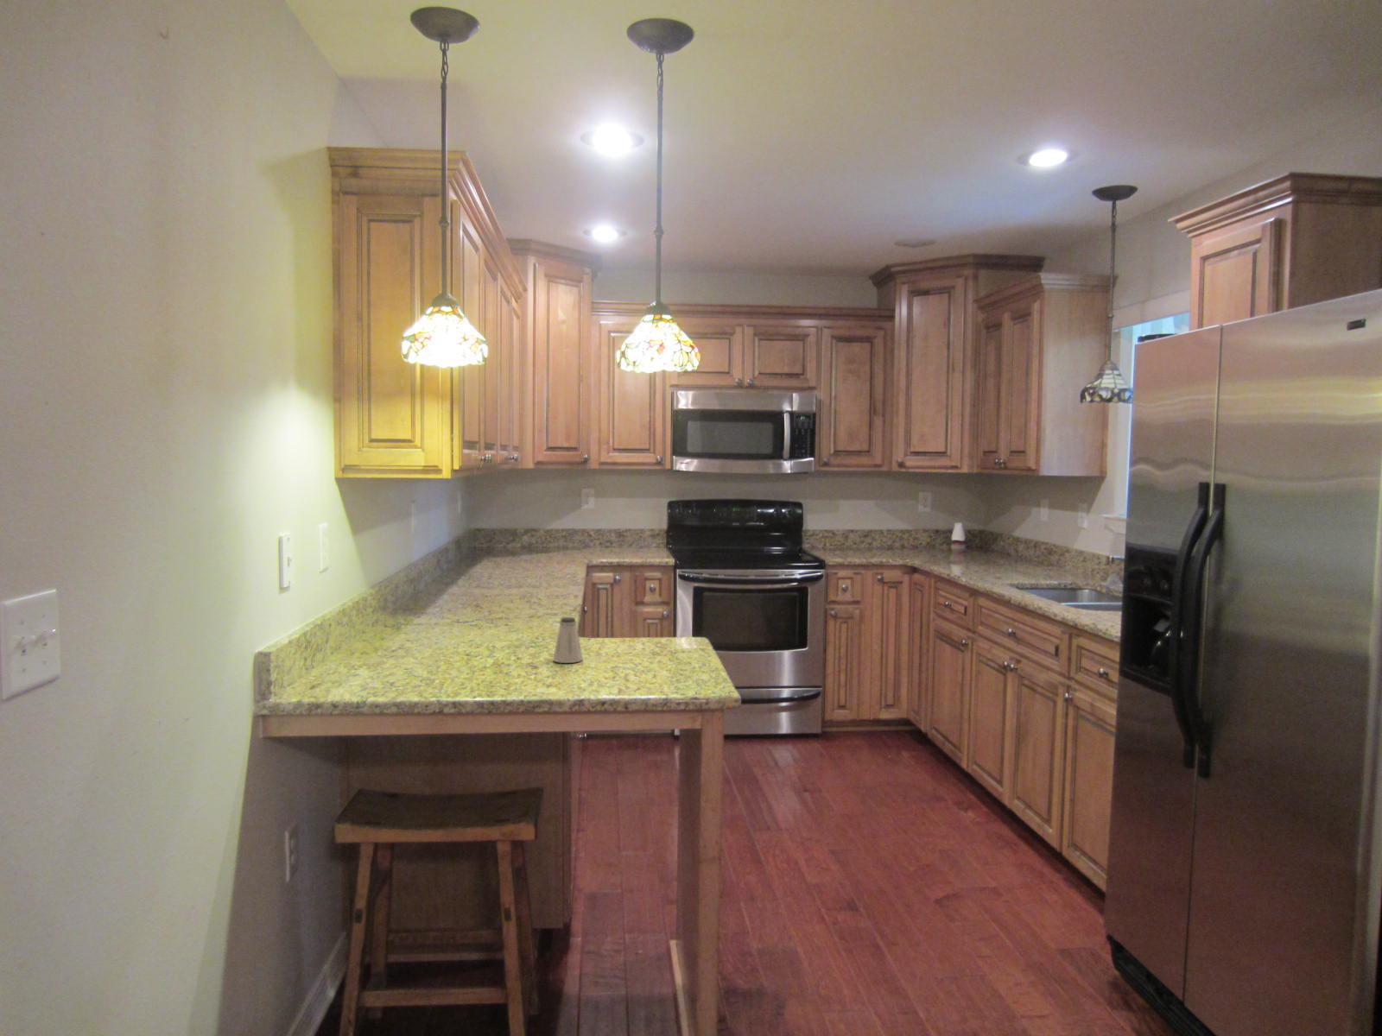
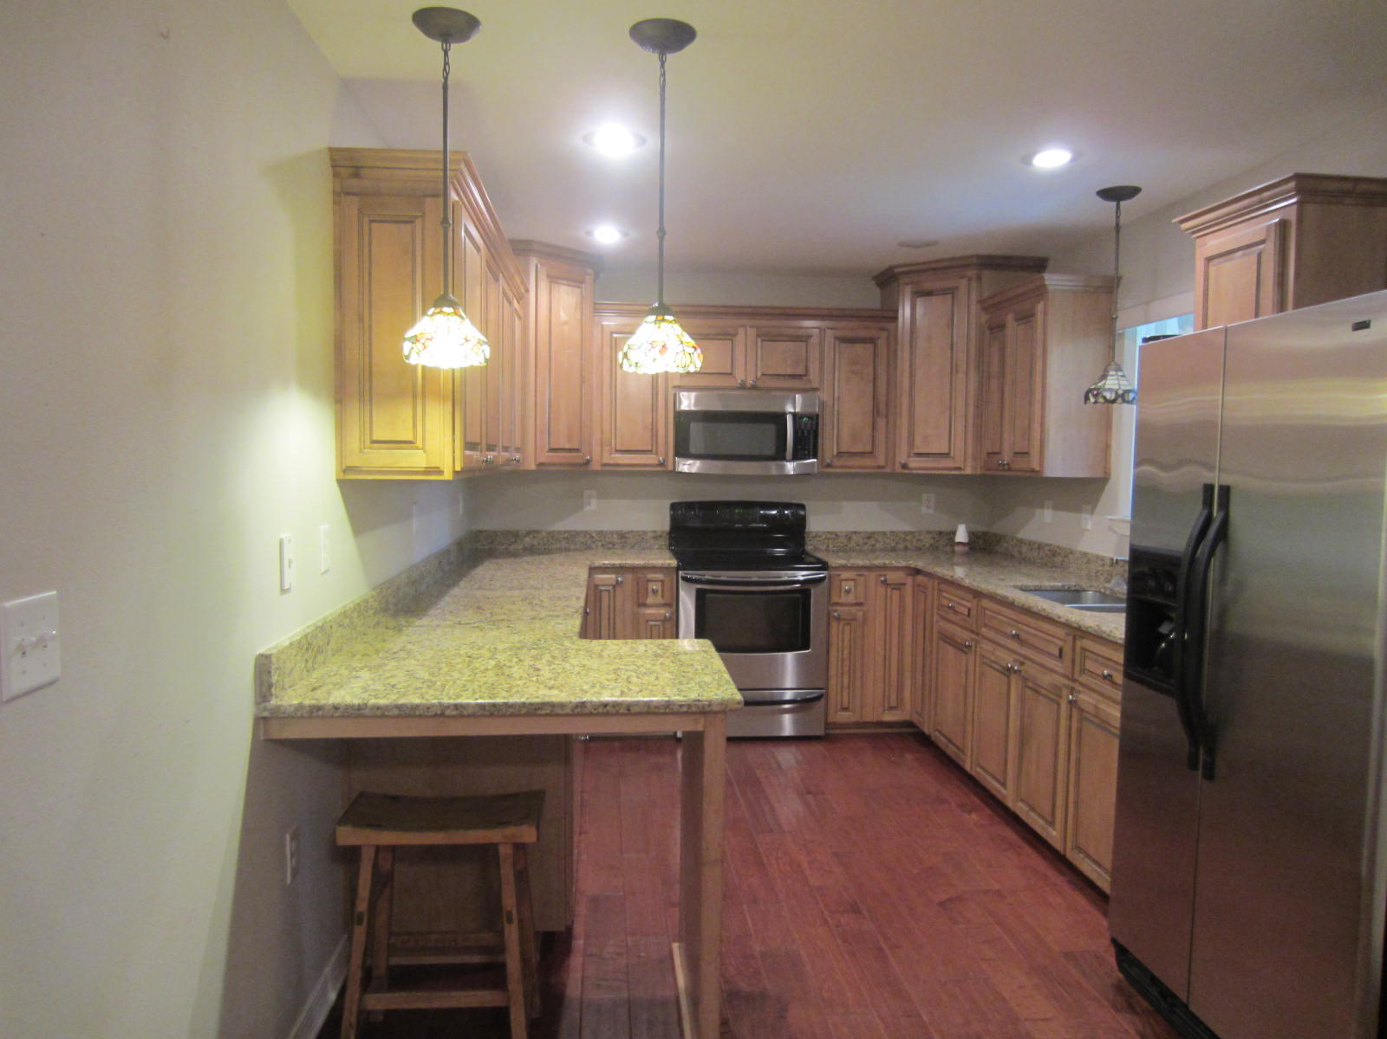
- saltshaker [552,616,584,664]
